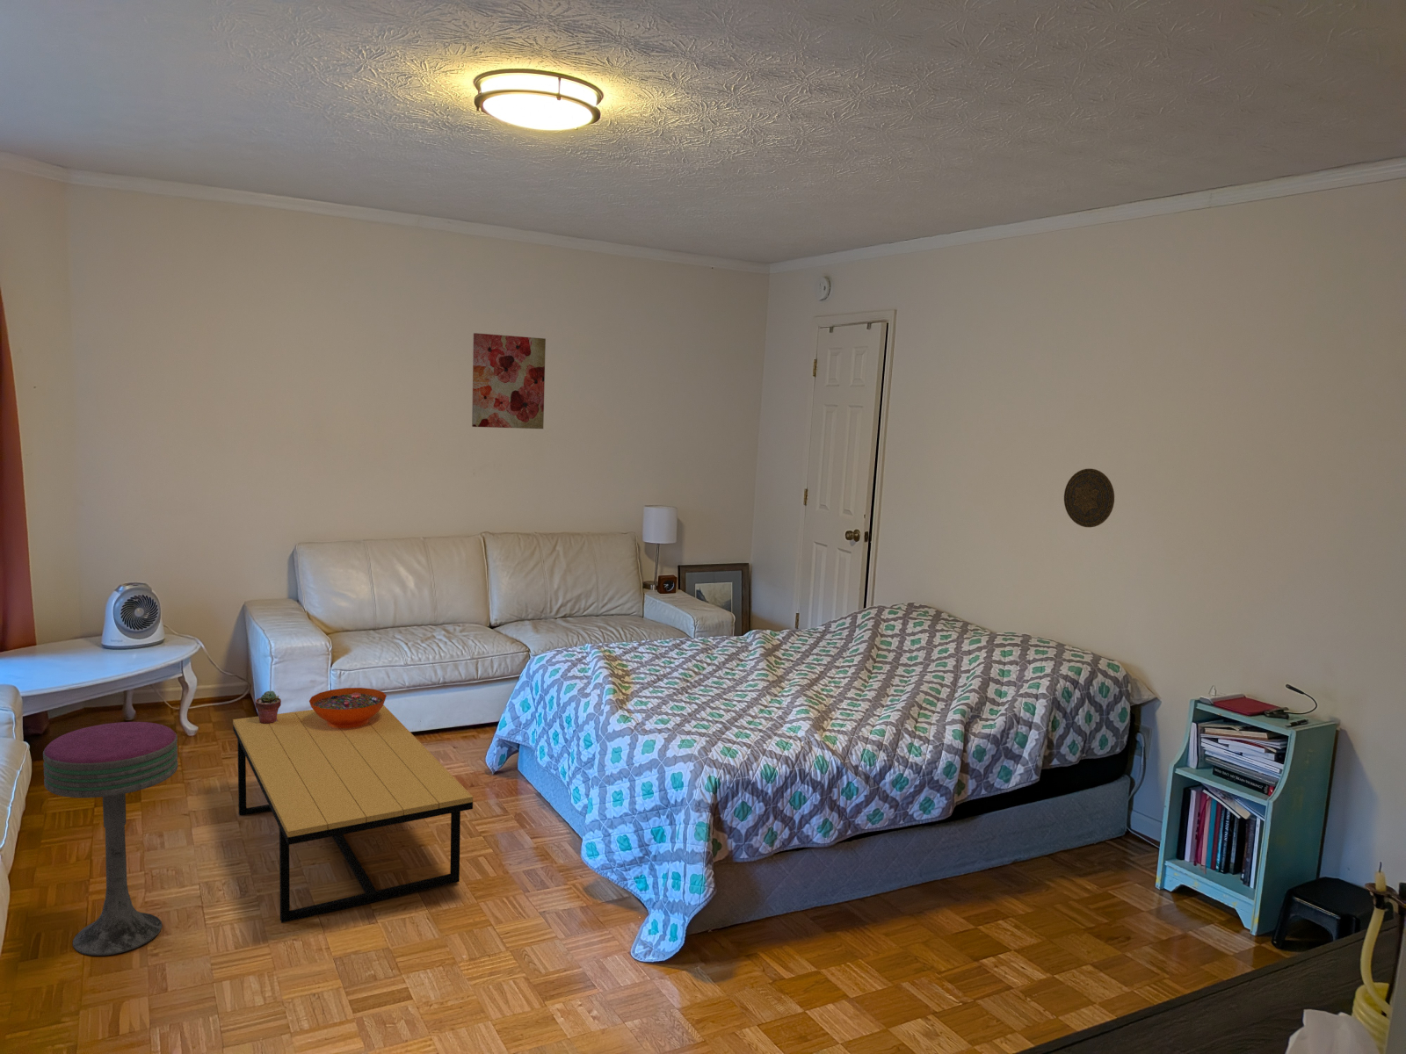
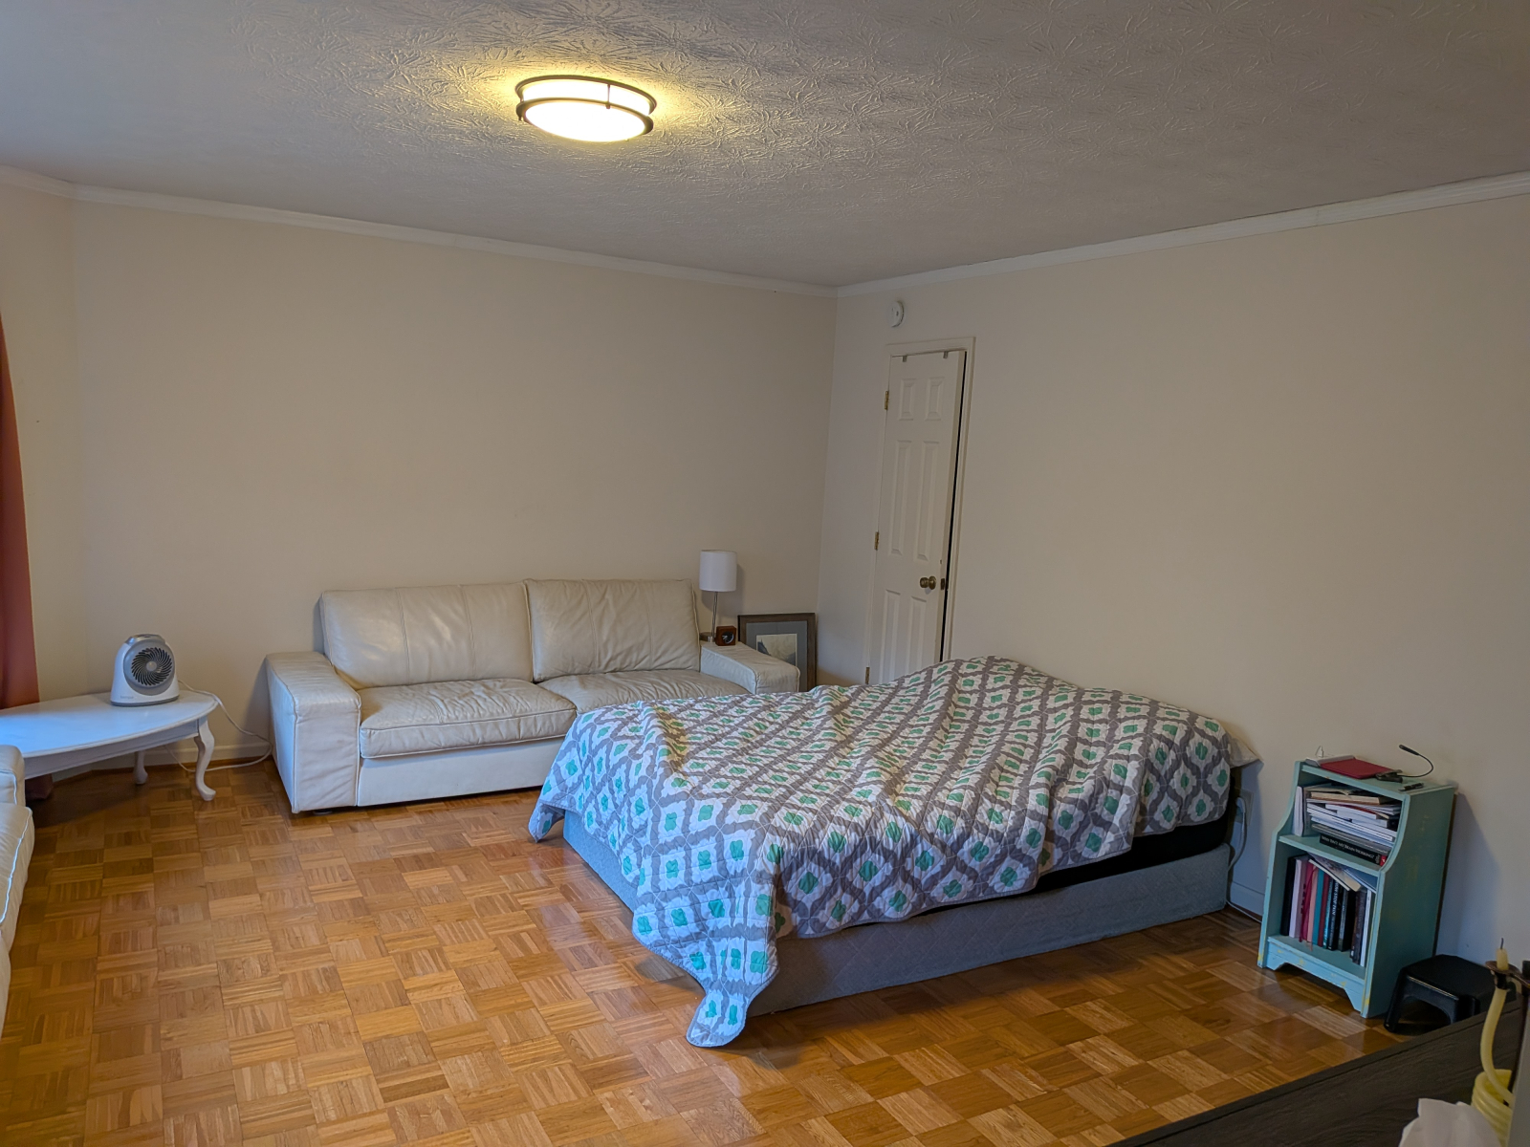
- decorative plate [1063,468,1115,528]
- wall art [471,332,547,430]
- potted succulent [254,690,282,724]
- decorative bowl [309,686,387,728]
- coffee table [232,704,474,924]
- bar stool [42,721,178,957]
